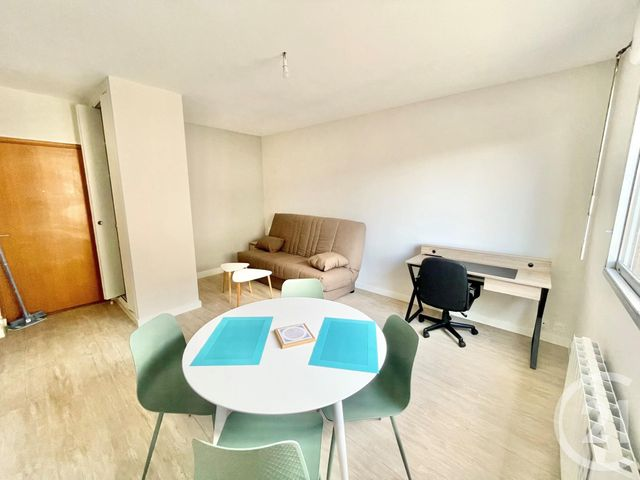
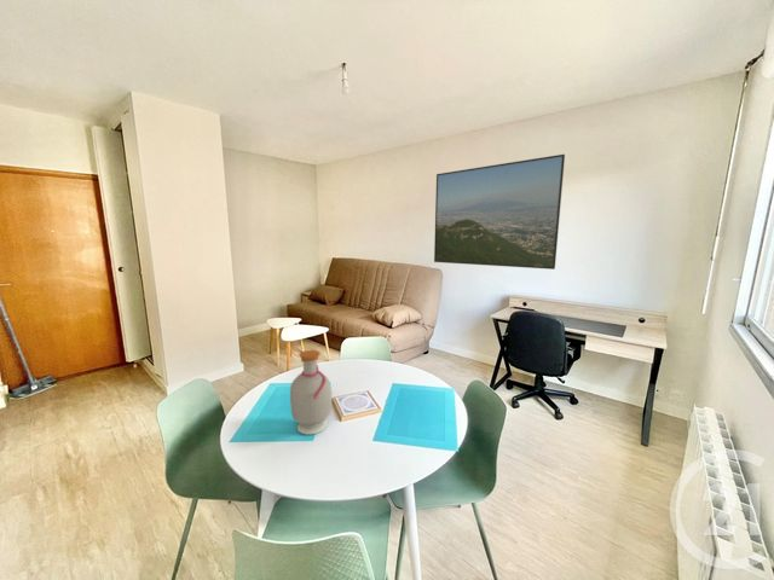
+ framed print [433,153,566,271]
+ bottle [289,349,334,436]
